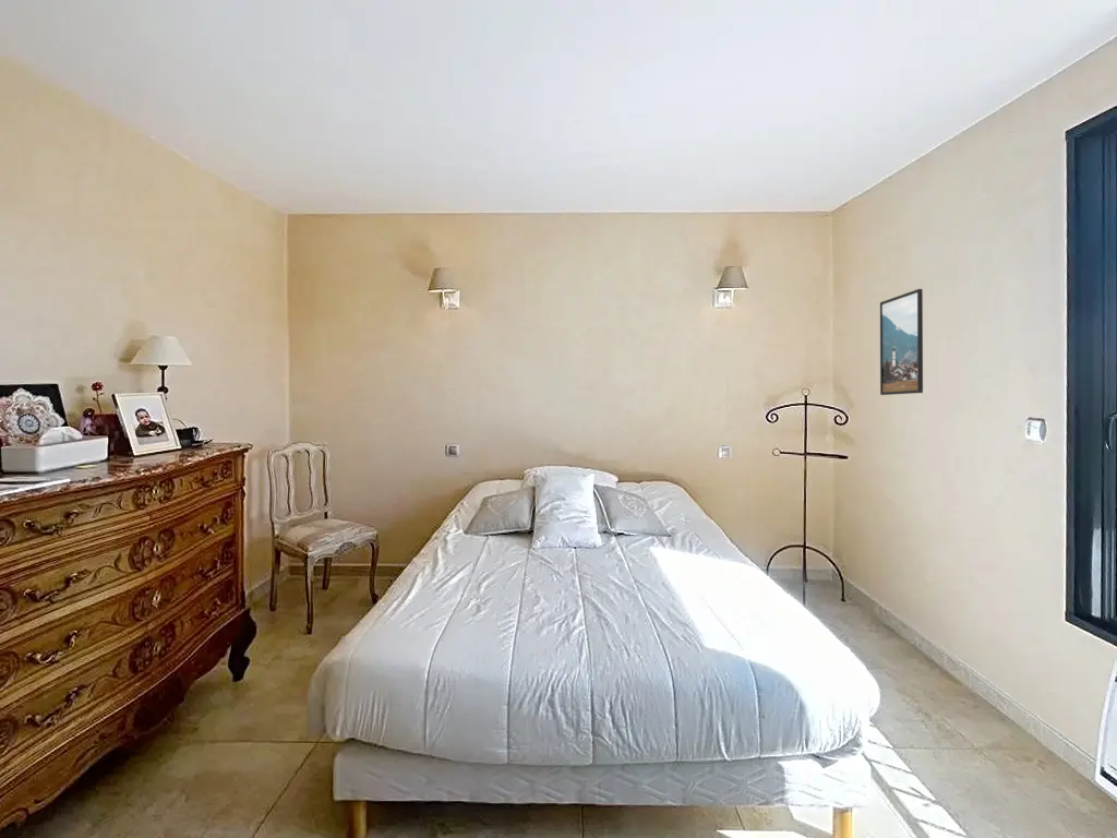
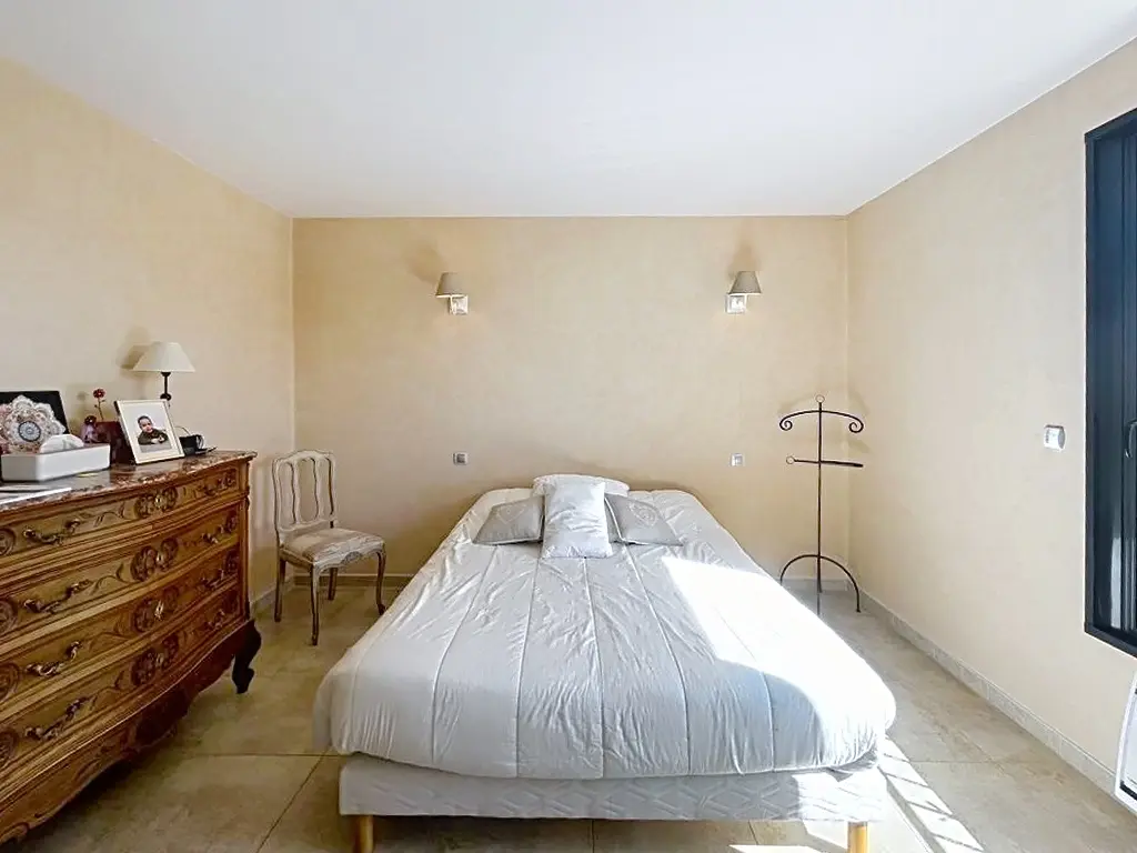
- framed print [879,288,924,396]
